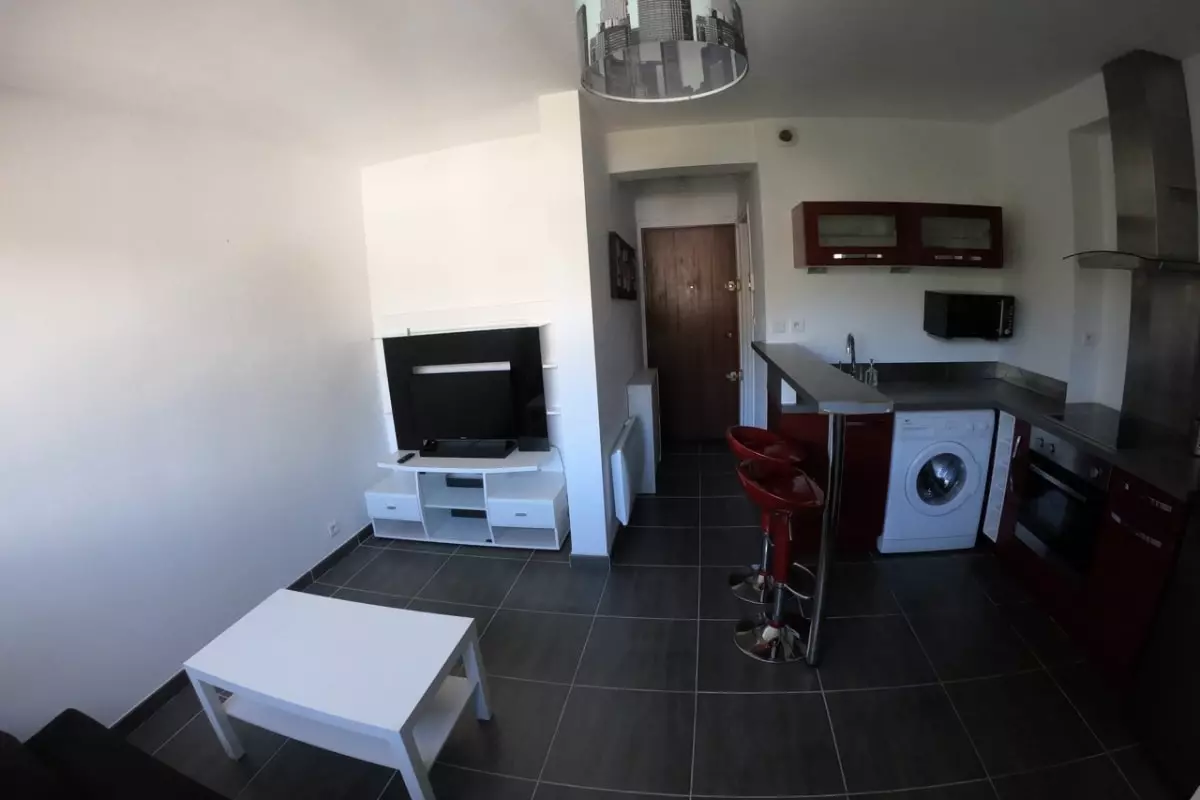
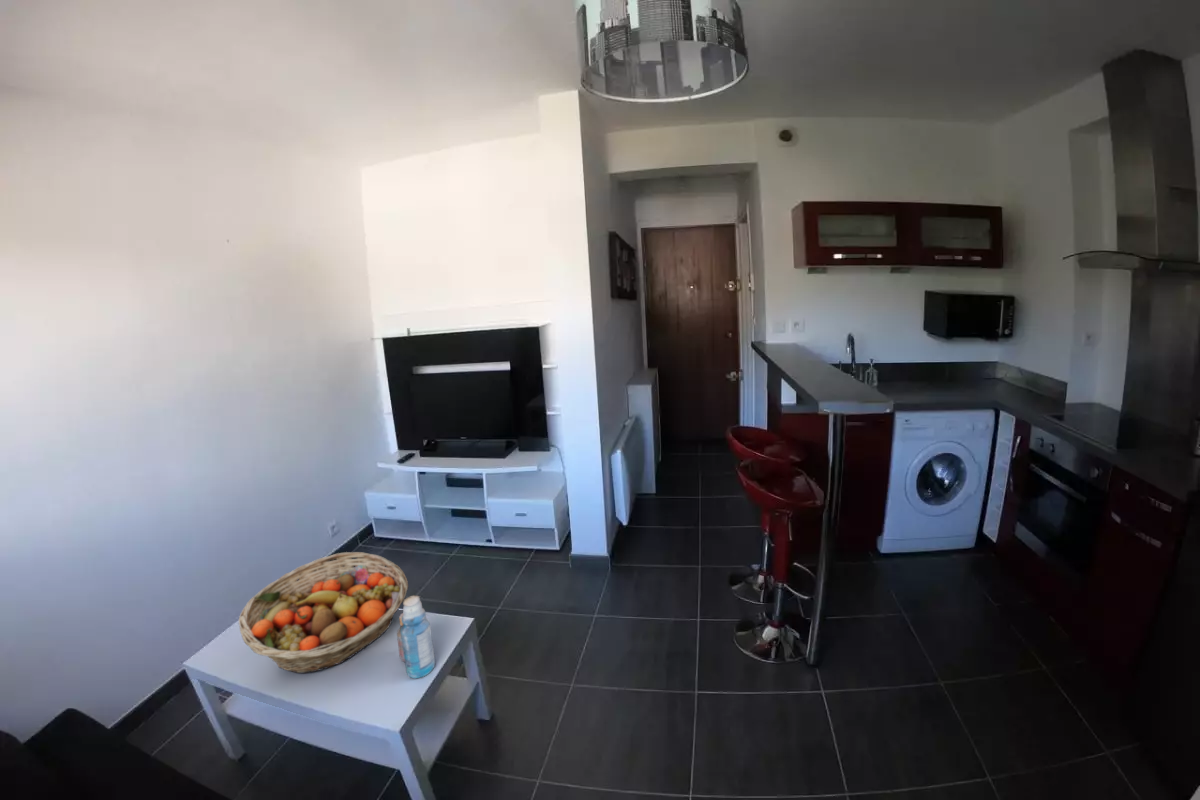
+ fruit basket [238,551,409,674]
+ bottle [396,594,436,679]
